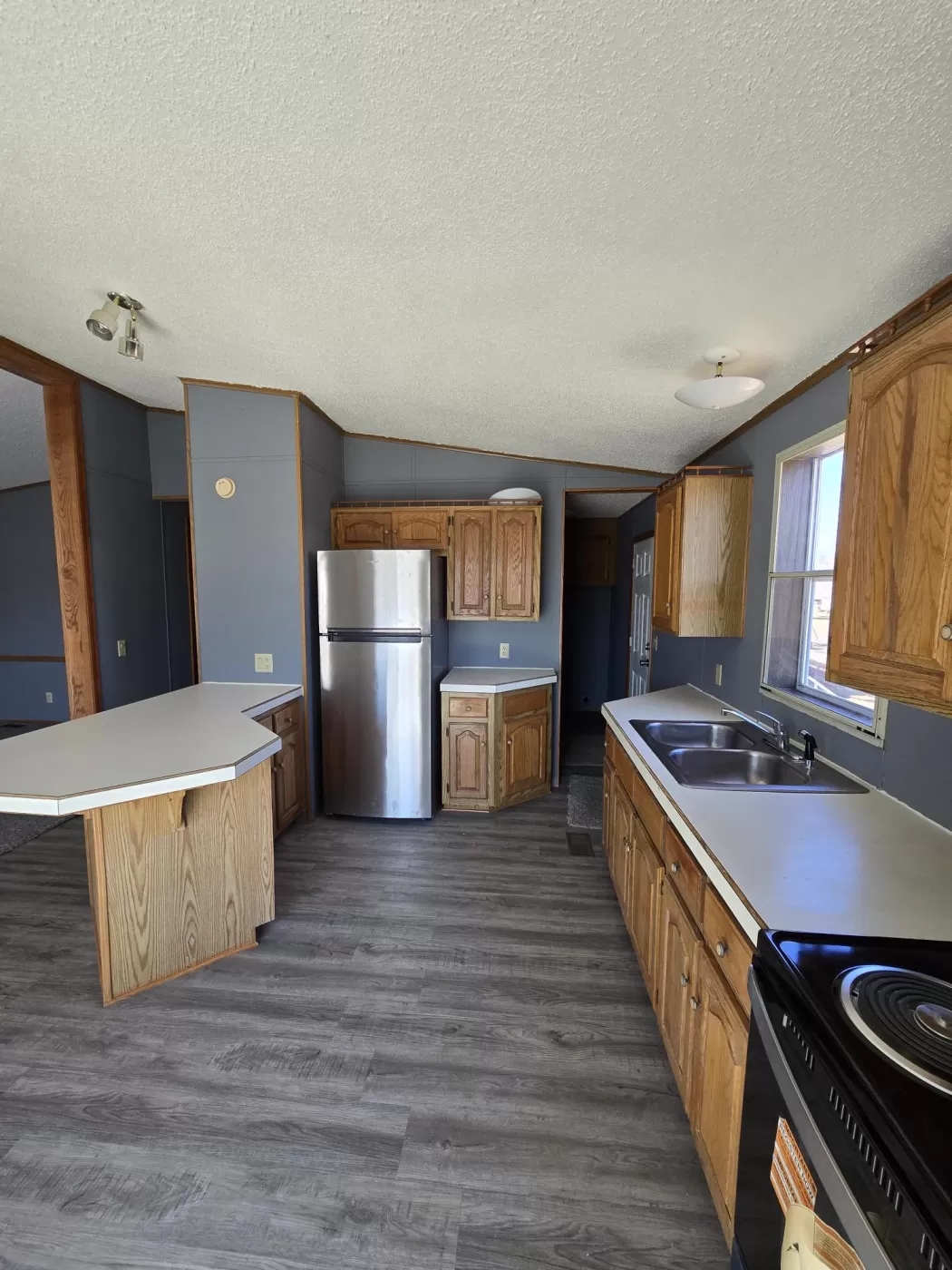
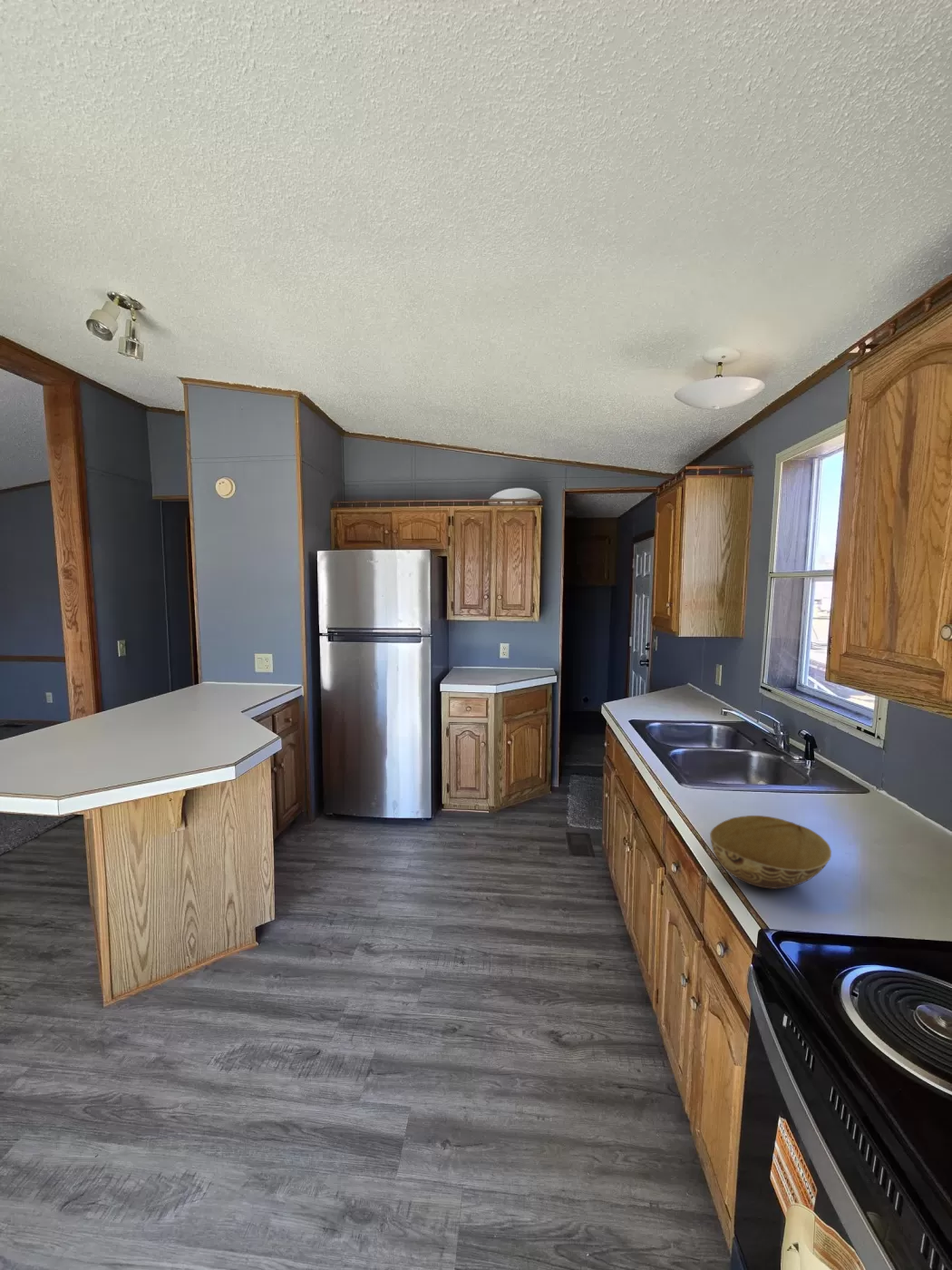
+ bowl [709,815,832,890]
